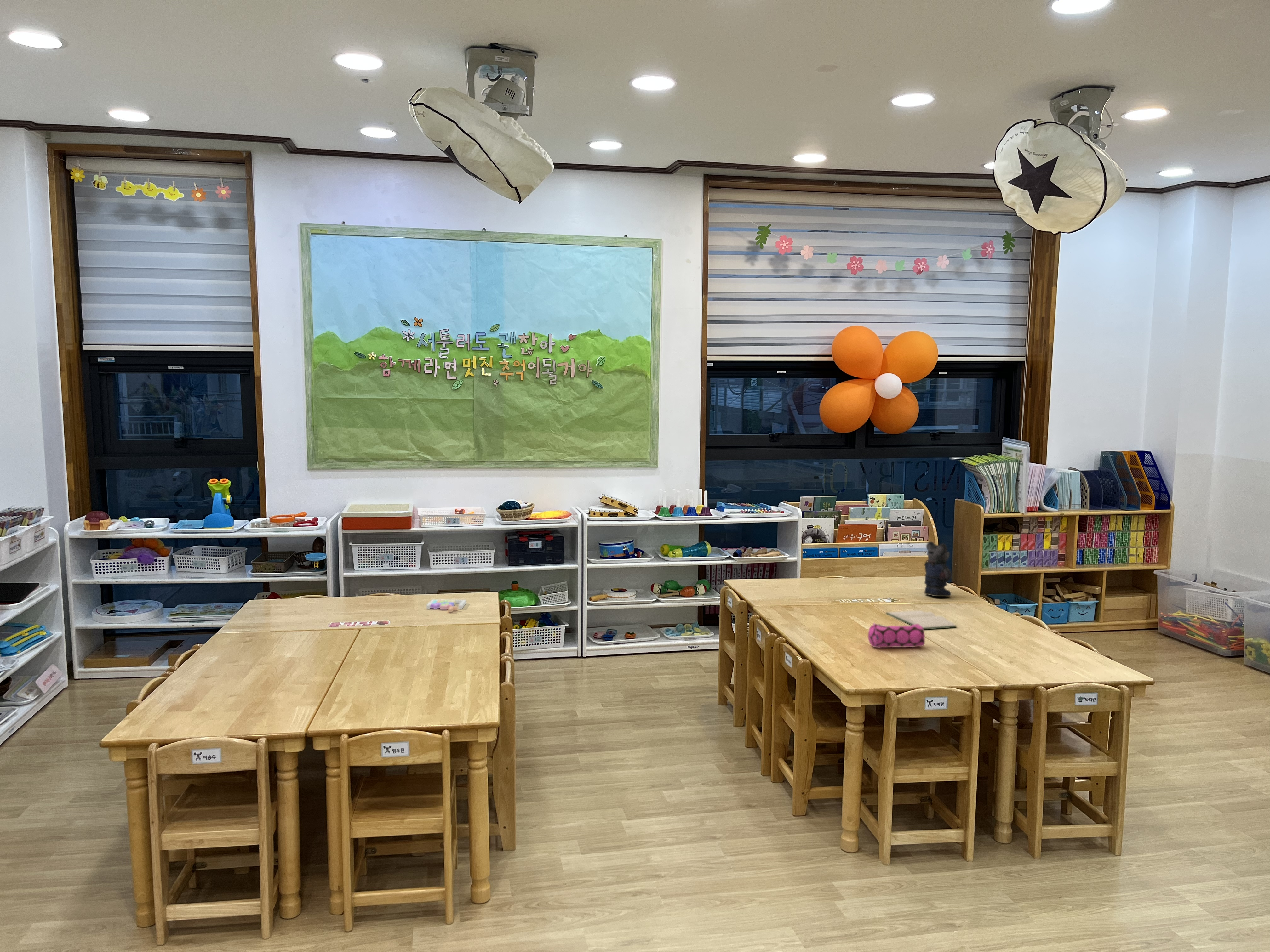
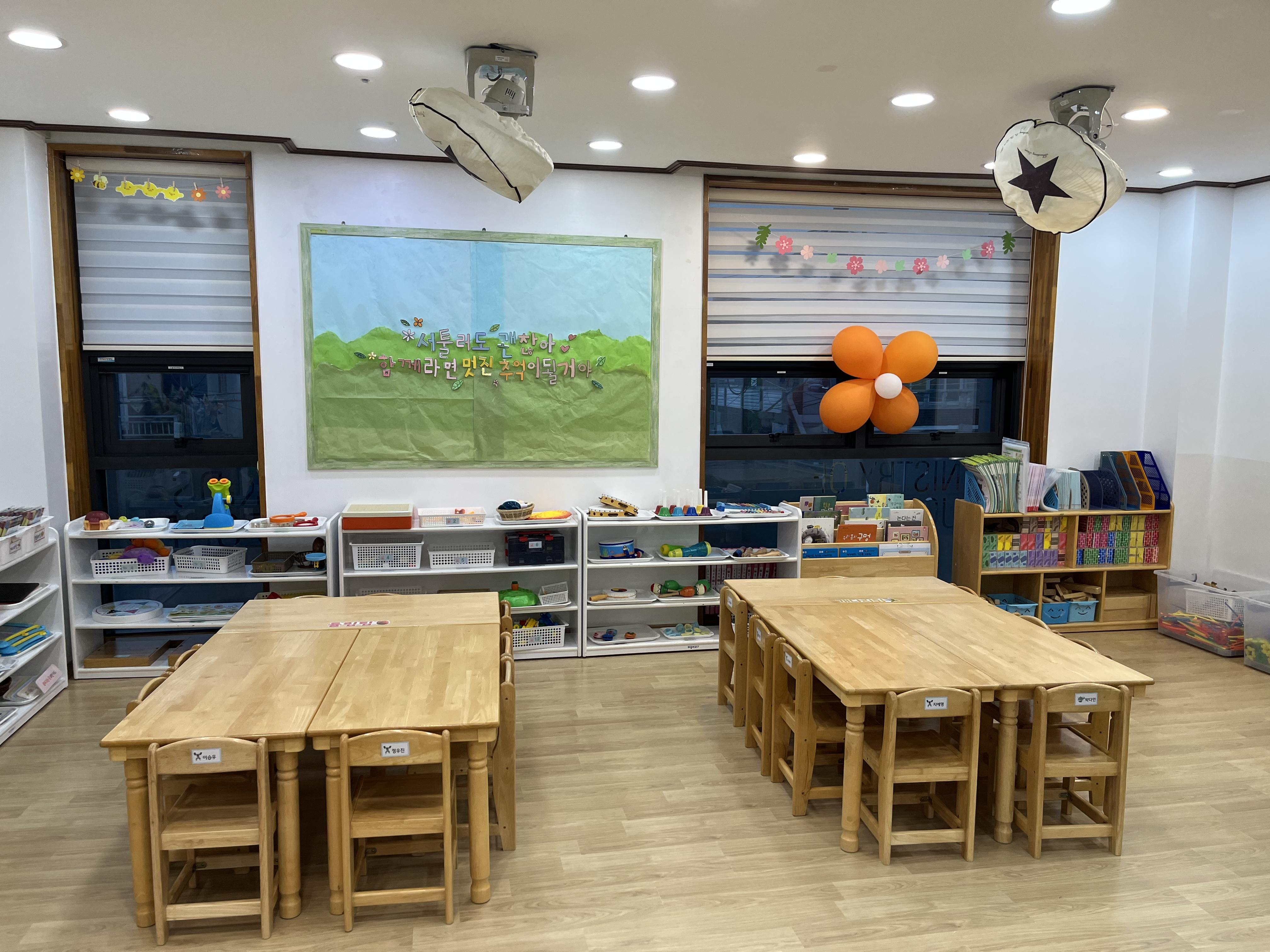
- bear [924,541,952,602]
- puzzle [426,599,467,613]
- hardback book [885,610,957,630]
- pencil case [868,622,925,648]
